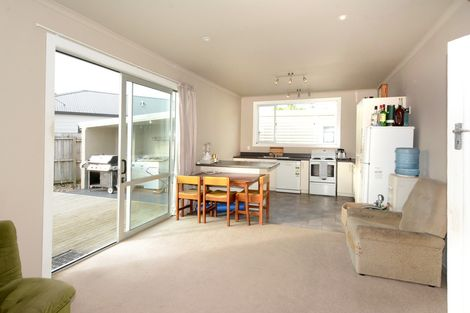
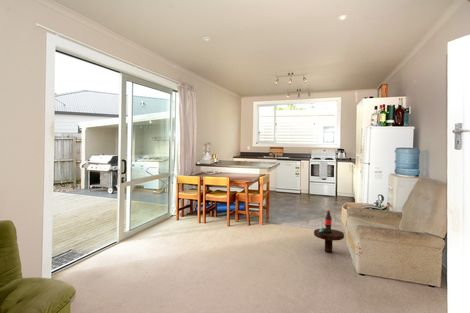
+ pedestal table [313,209,345,254]
